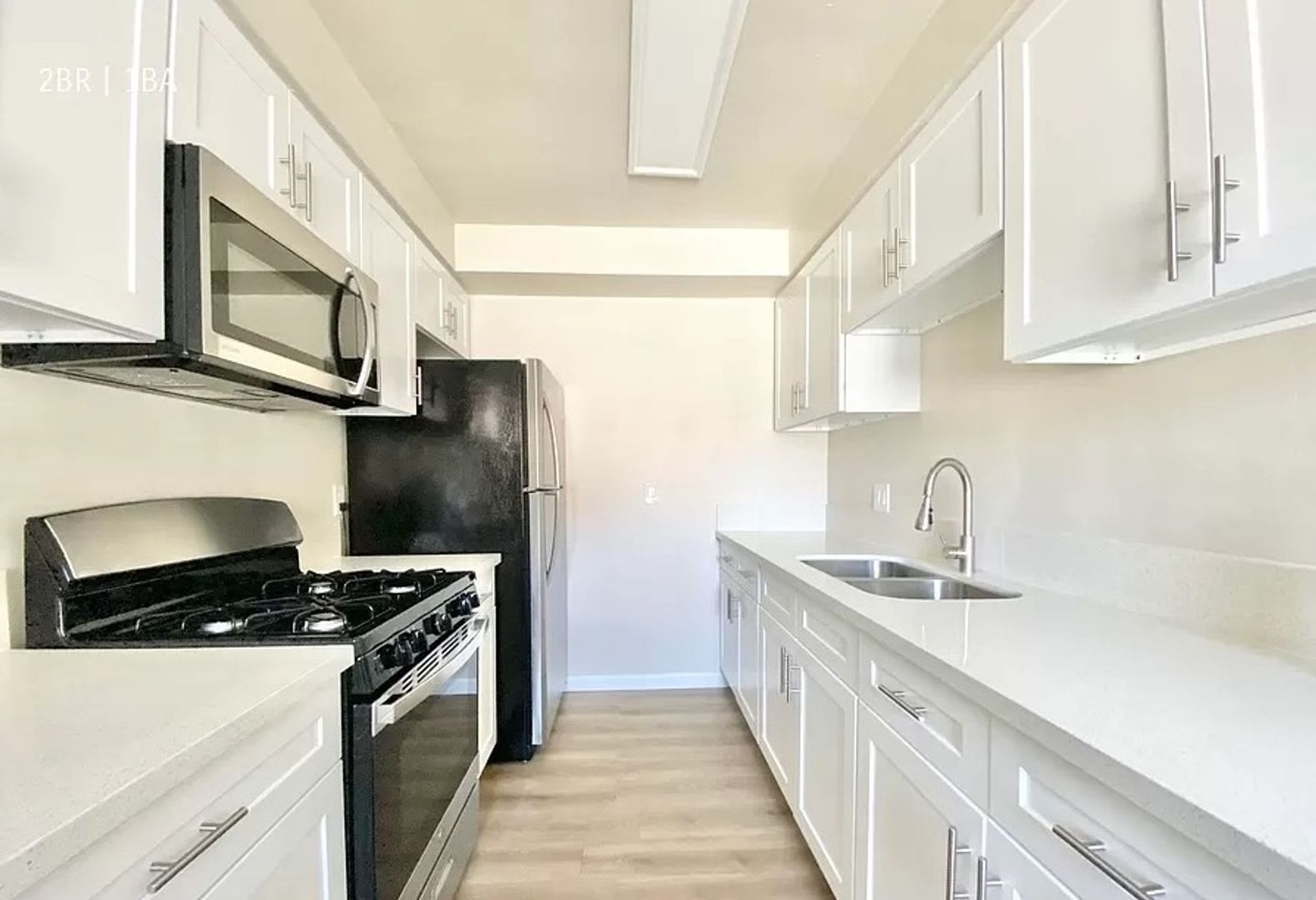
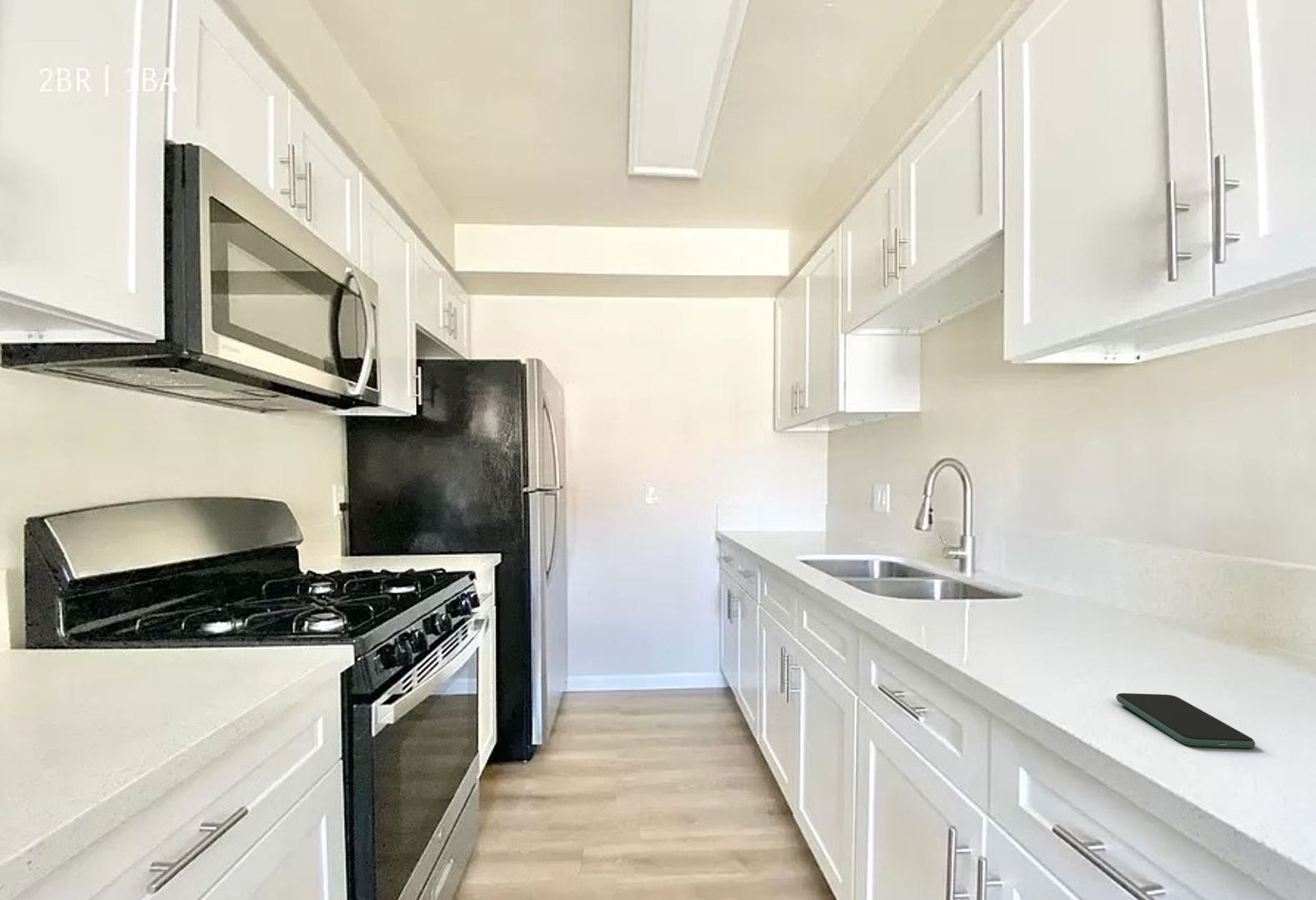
+ smartphone [1115,692,1256,749]
